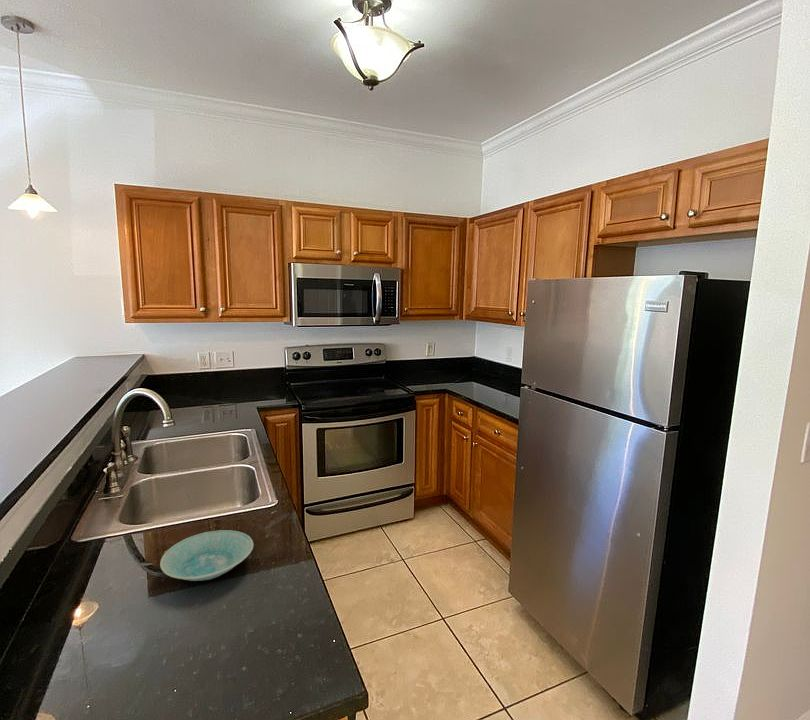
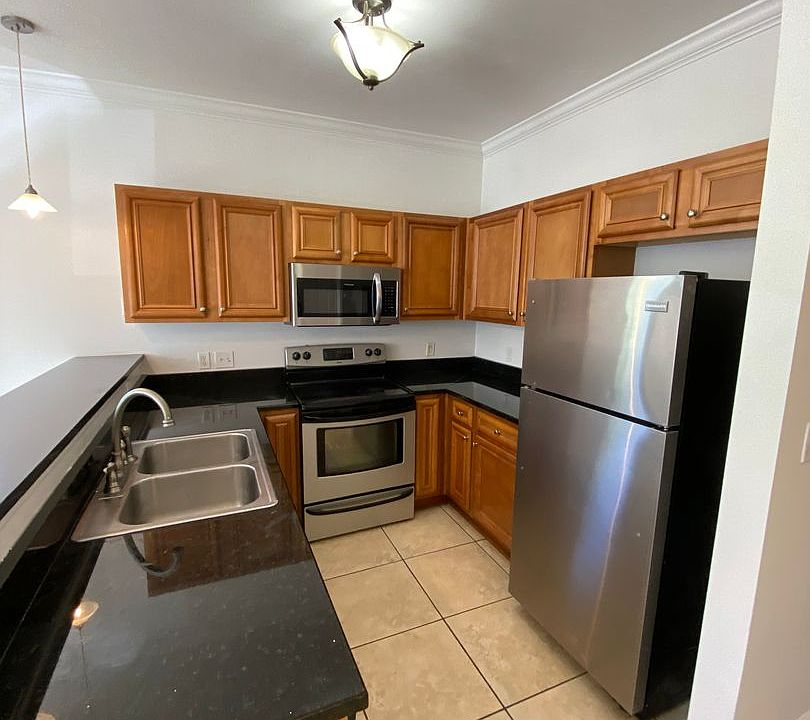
- bowl [159,529,254,582]
